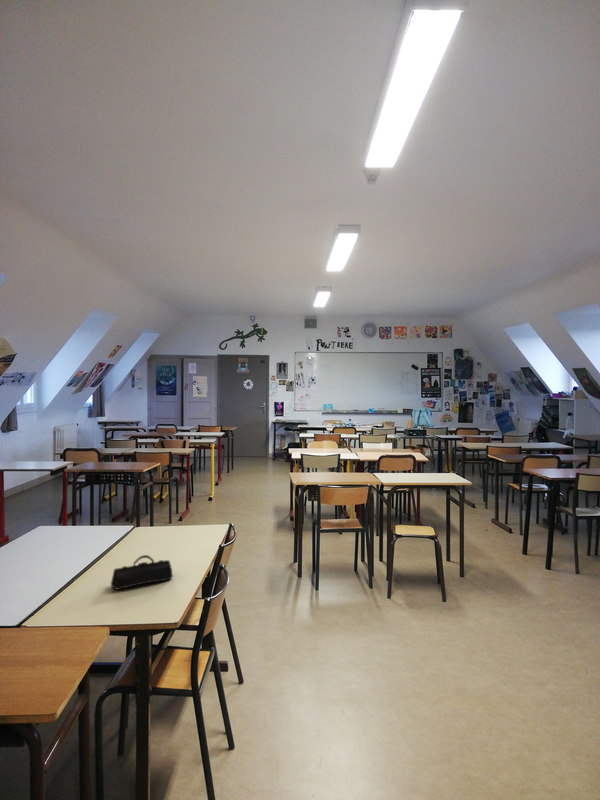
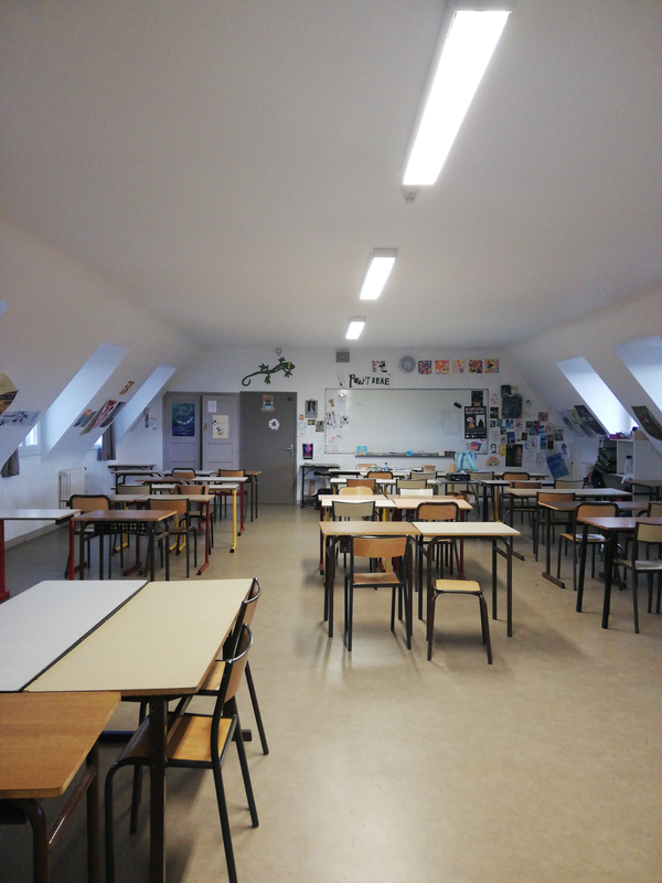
- pencil case [110,554,174,591]
